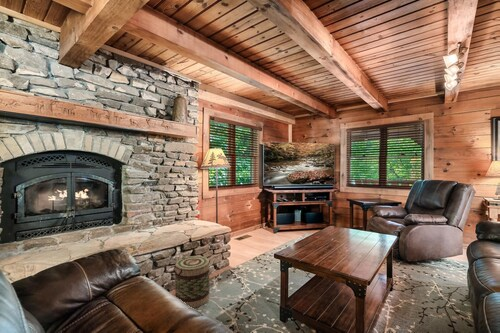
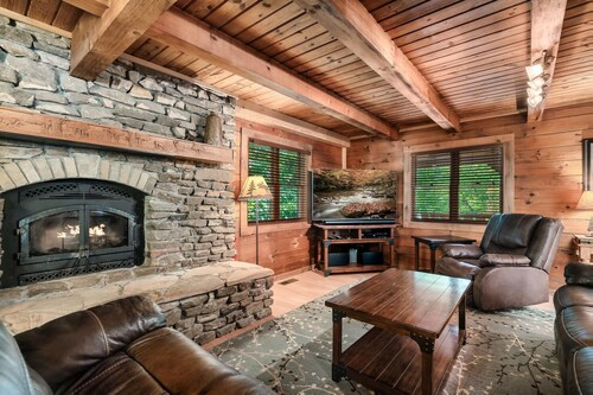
- basket [172,255,211,309]
